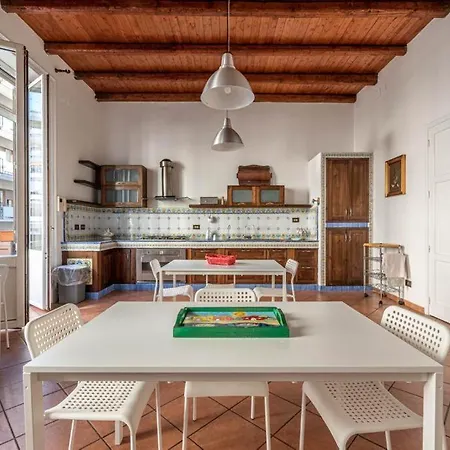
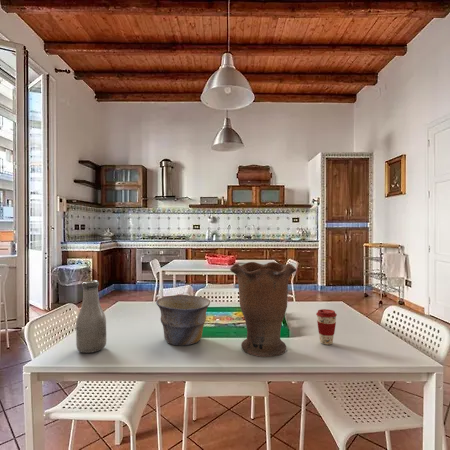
+ bowl [155,294,211,347]
+ coffee cup [315,308,338,346]
+ bottle [75,279,107,354]
+ vase [229,261,297,358]
